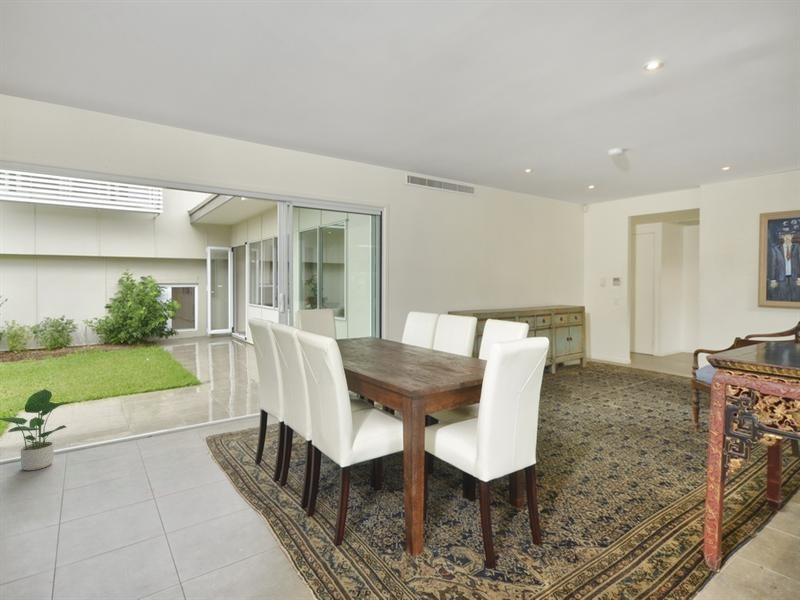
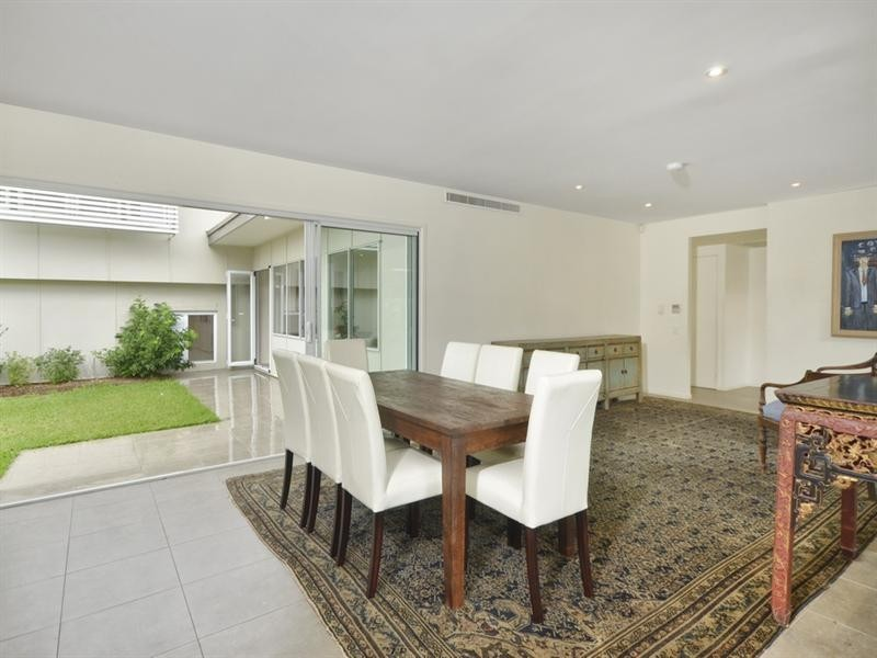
- potted plant [0,388,69,471]
